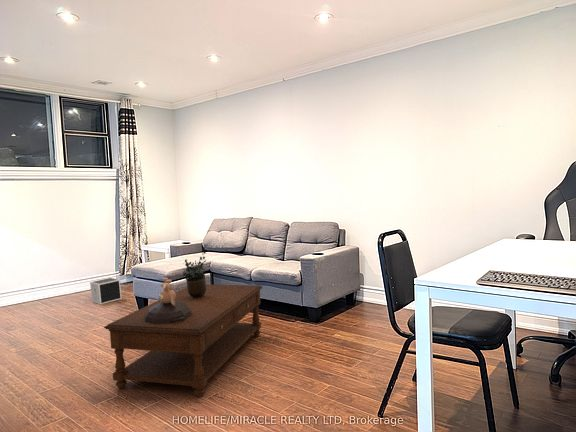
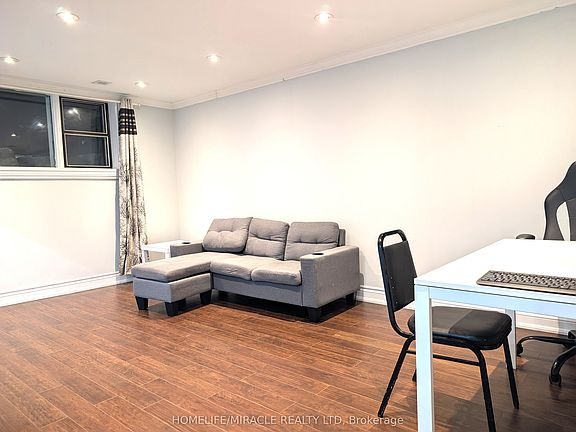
- potted plant [182,251,207,298]
- decorative bowl [145,277,192,324]
- speaker [89,277,123,305]
- coffee table [103,283,264,398]
